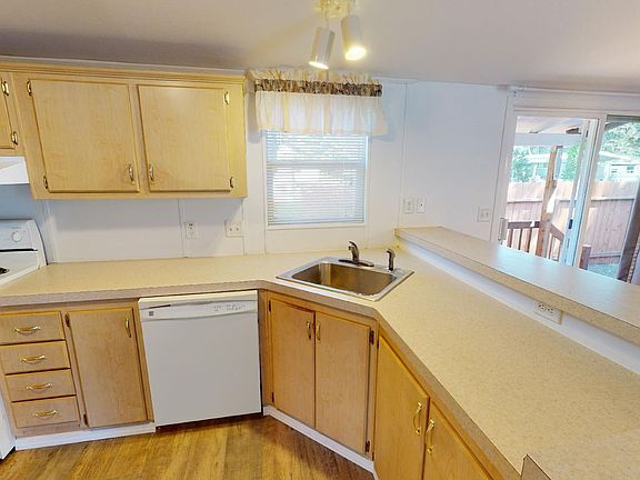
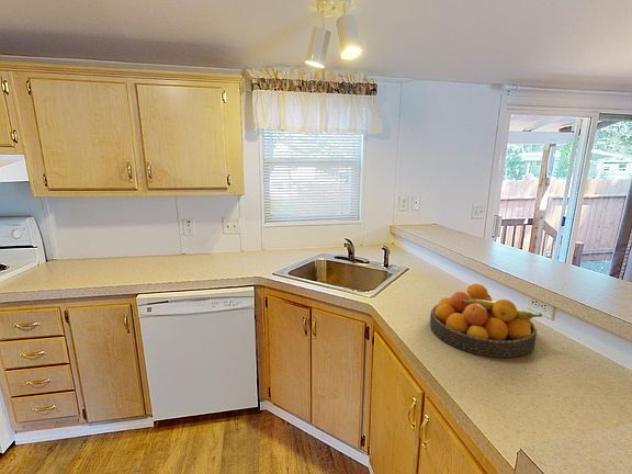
+ fruit bowl [429,283,543,359]
